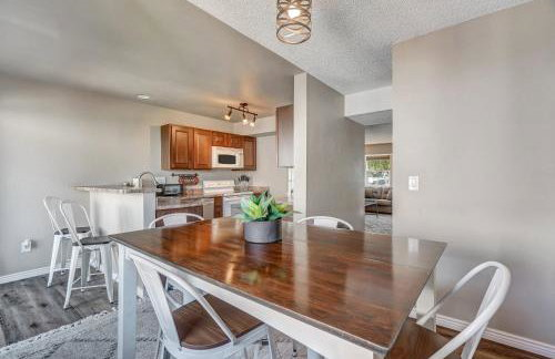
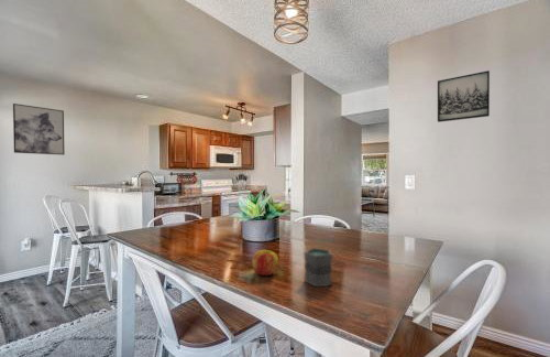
+ wall art [12,102,66,156]
+ wall art [437,69,491,123]
+ mug [302,247,333,289]
+ apple [251,249,279,277]
